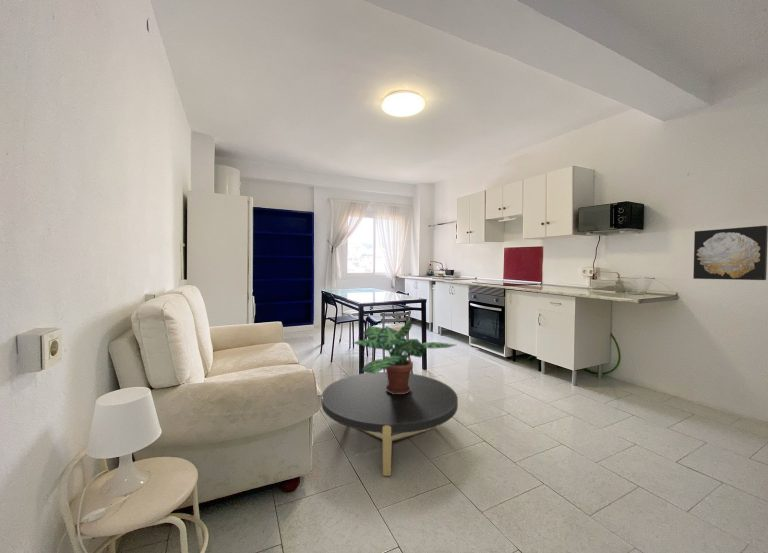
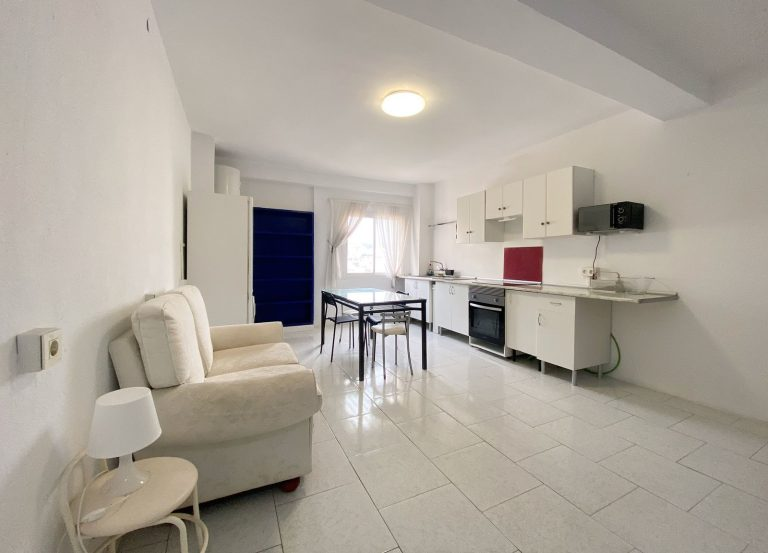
- potted plant [352,319,456,394]
- wall art [692,225,768,281]
- coffee table [321,371,459,477]
